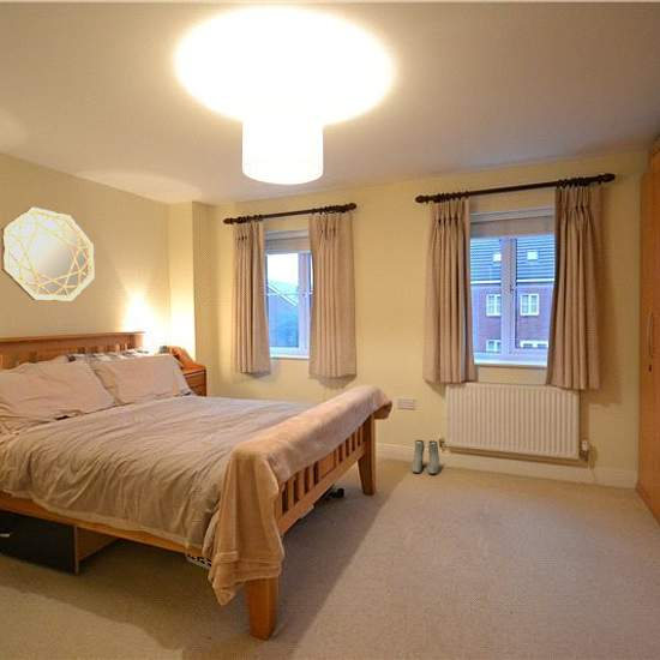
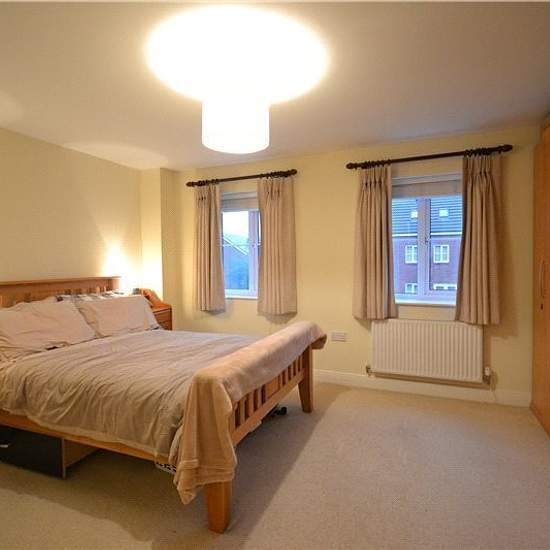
- boots [410,439,440,475]
- home mirror [0,206,95,302]
